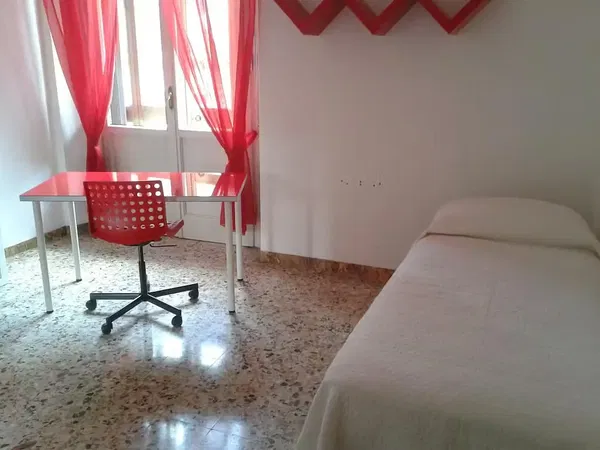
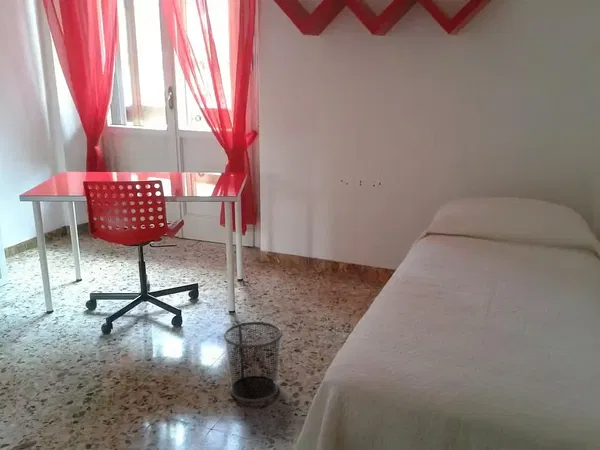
+ waste bin [223,321,283,403]
